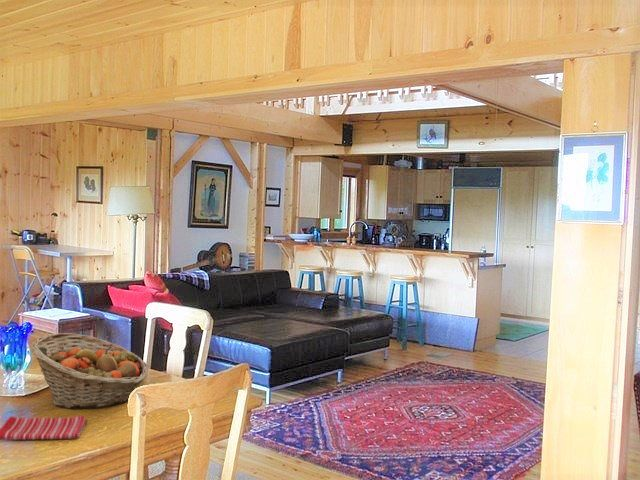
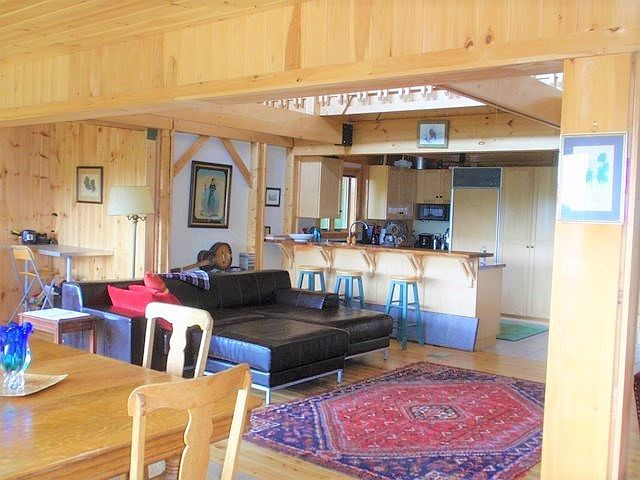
- dish towel [0,415,88,441]
- fruit basket [30,332,149,409]
